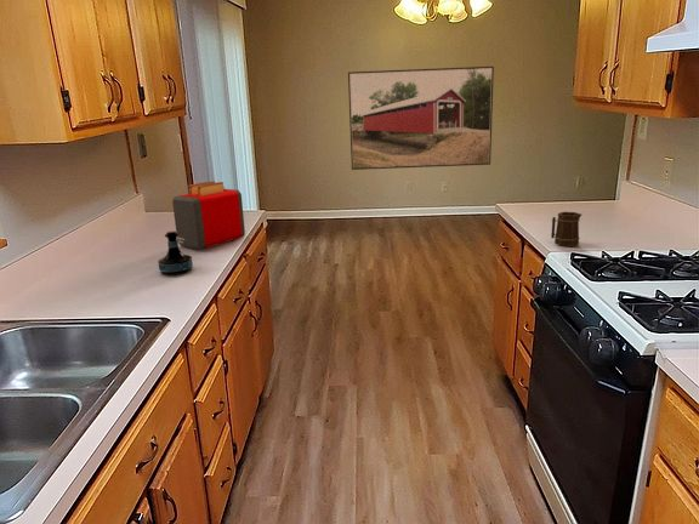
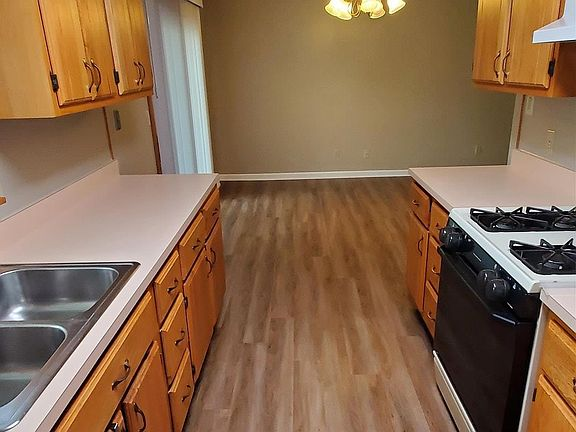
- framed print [347,66,495,171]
- tequila bottle [157,230,194,277]
- mug [550,211,582,247]
- toaster [171,181,246,250]
